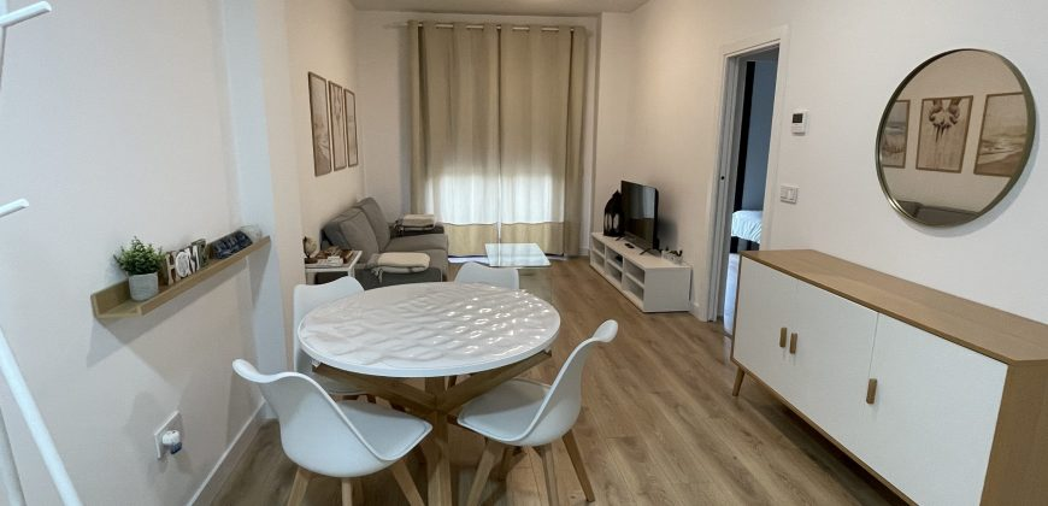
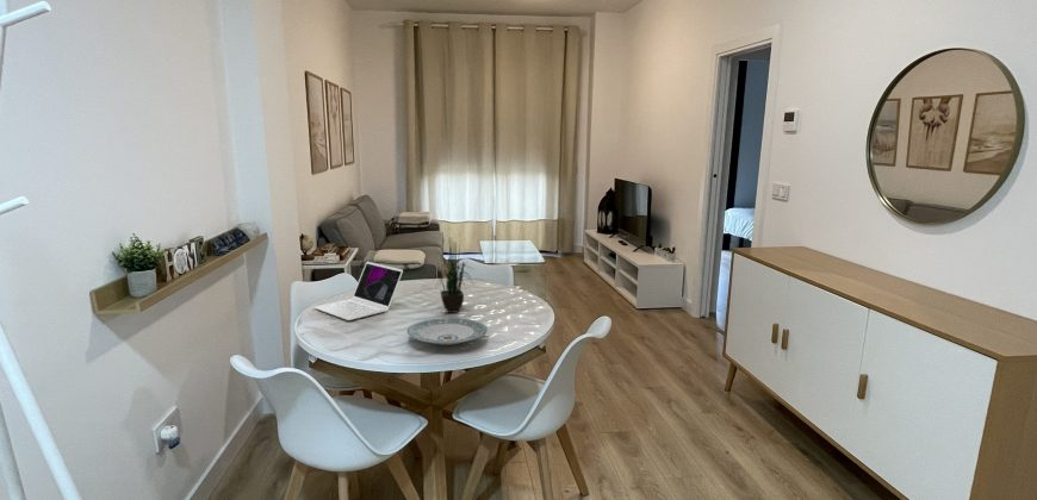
+ laptop [312,261,404,321]
+ plate [406,317,489,346]
+ potted plant [433,233,477,314]
